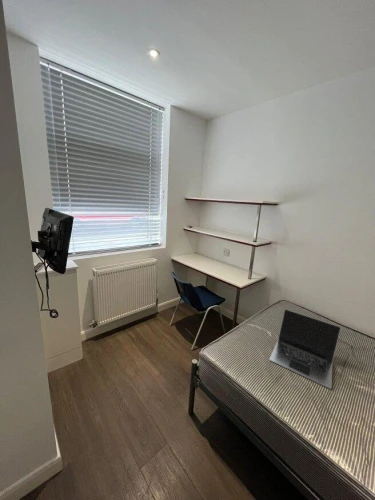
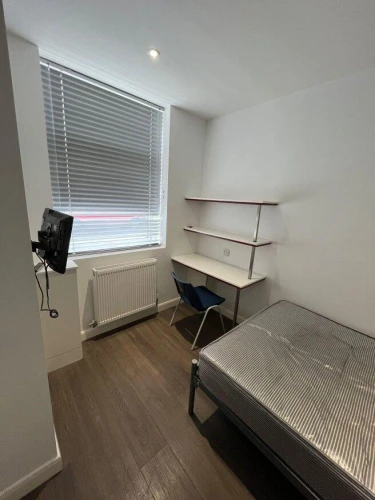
- laptop [268,308,342,390]
